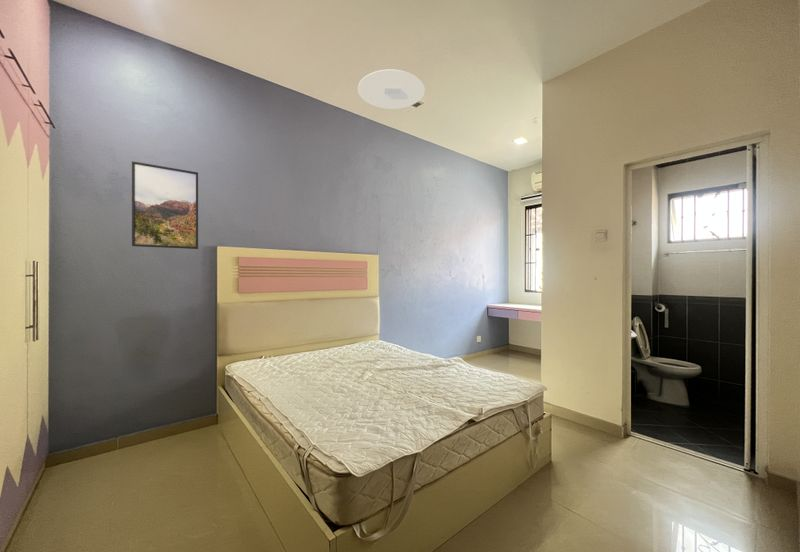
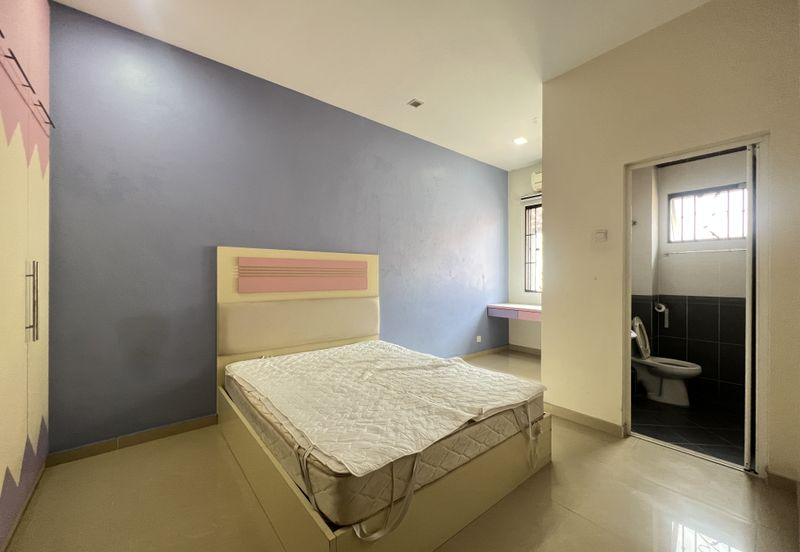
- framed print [131,160,199,250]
- ceiling light [357,69,426,110]
